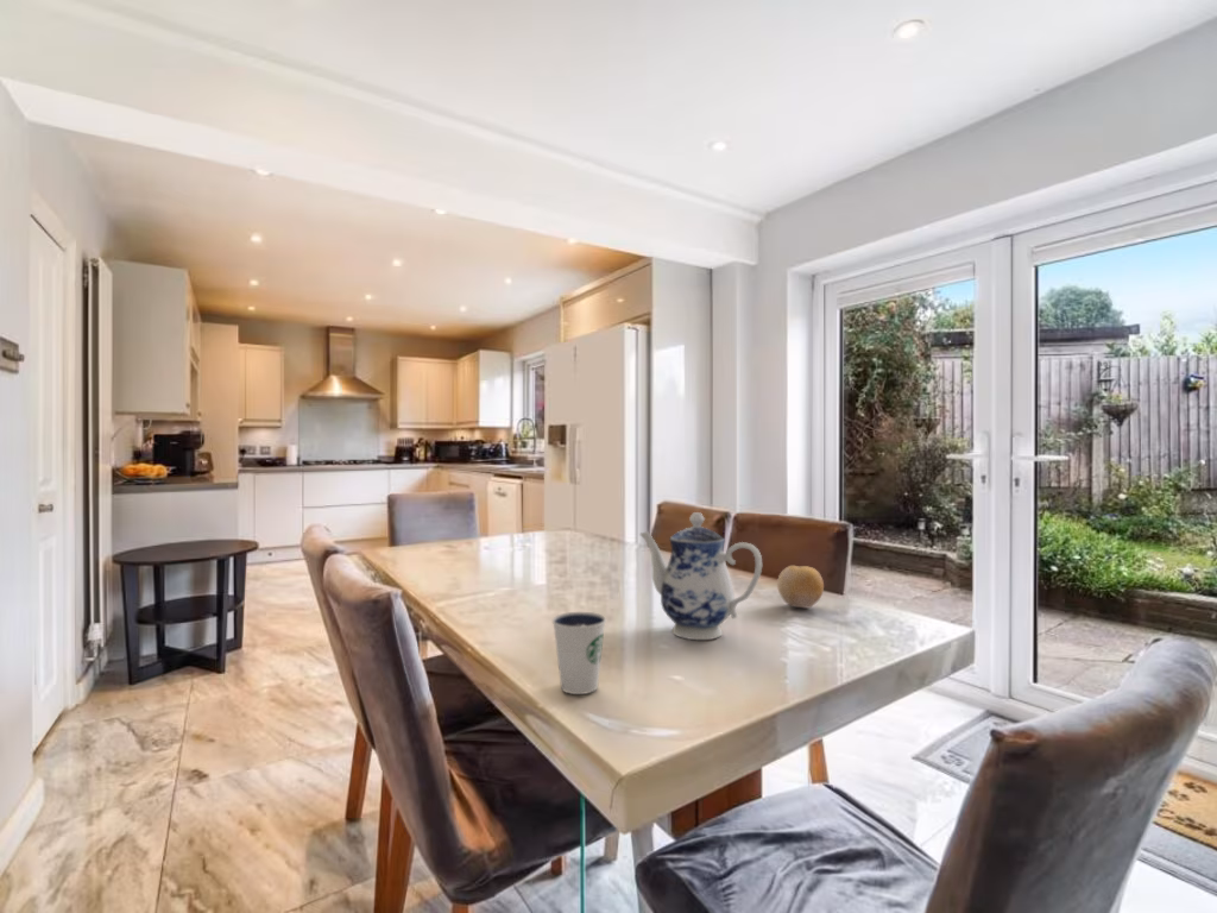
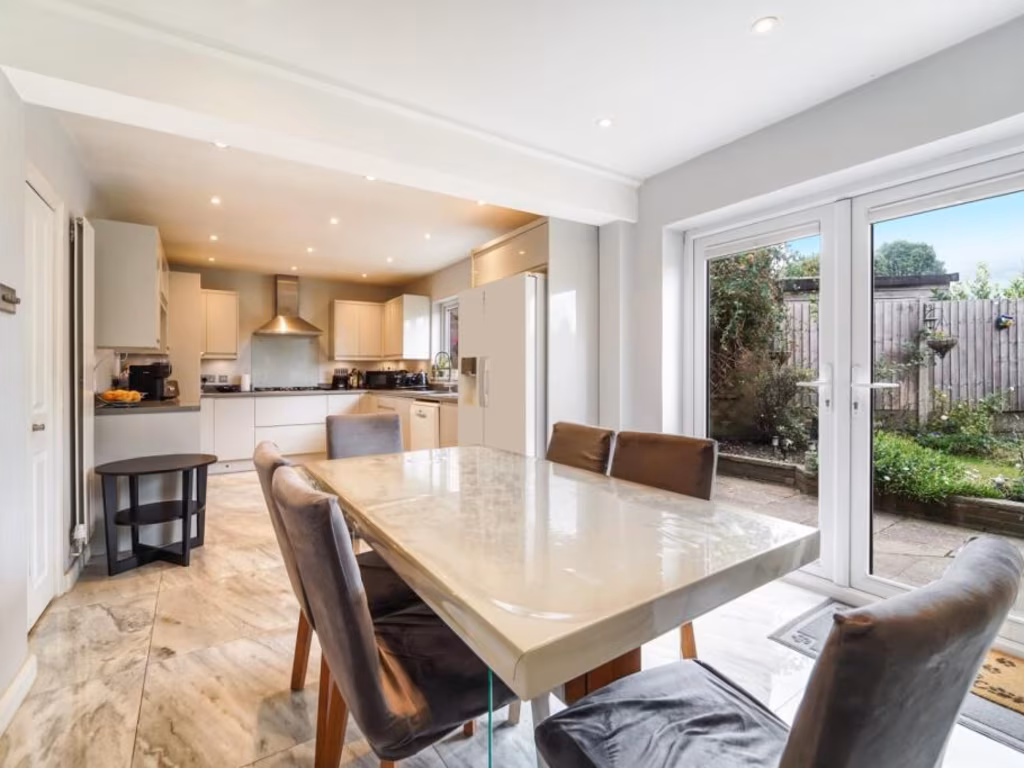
- fruit [776,565,825,609]
- dixie cup [551,611,607,695]
- teapot [638,511,763,641]
